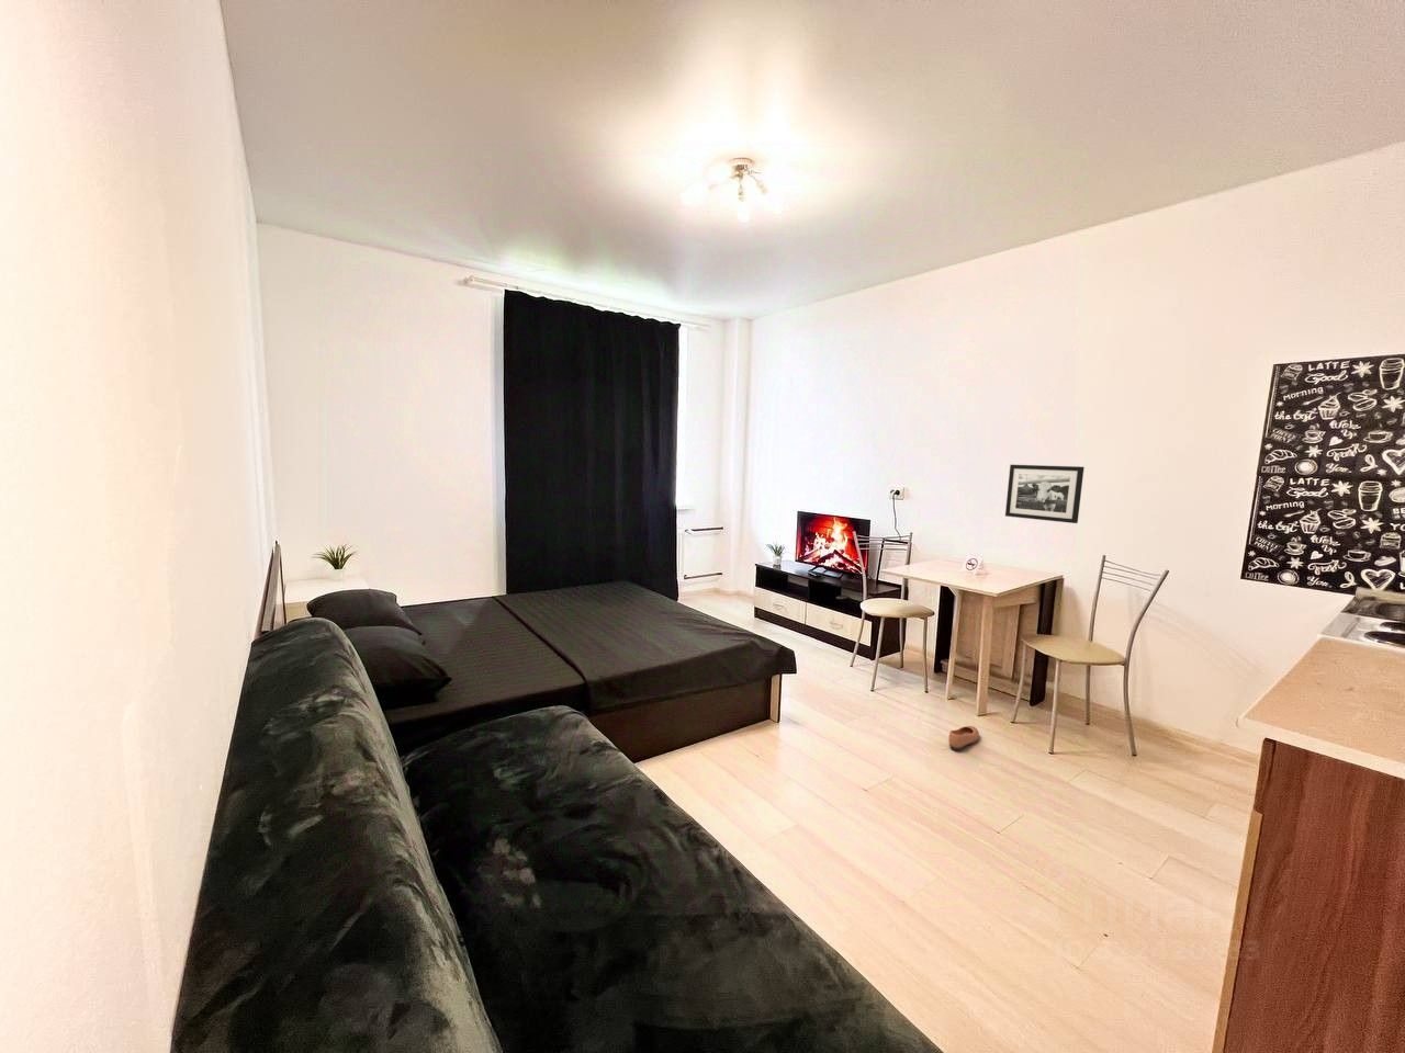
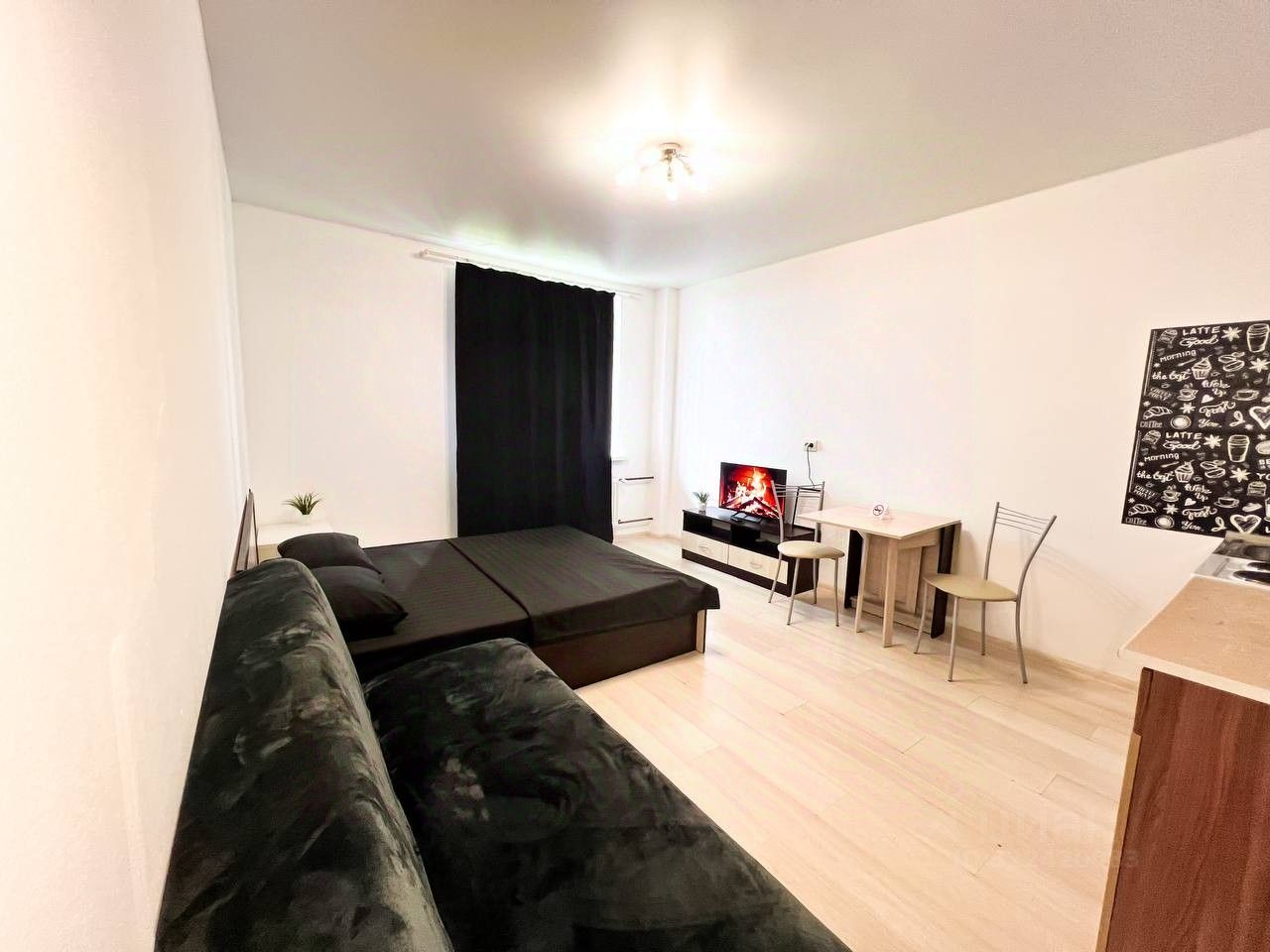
- shoe [947,724,980,752]
- picture frame [1005,463,1085,524]
